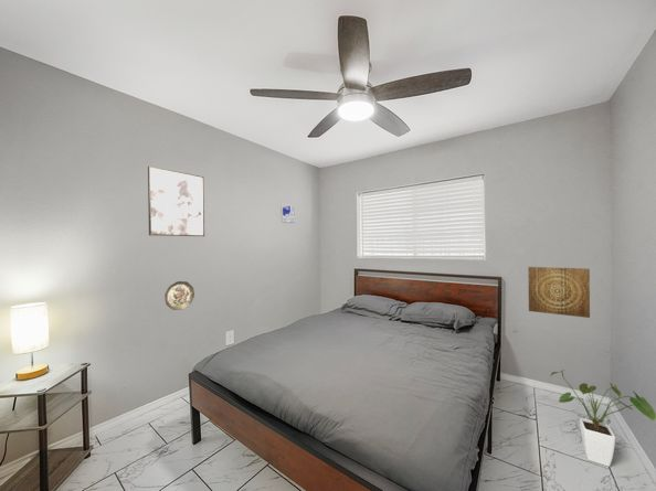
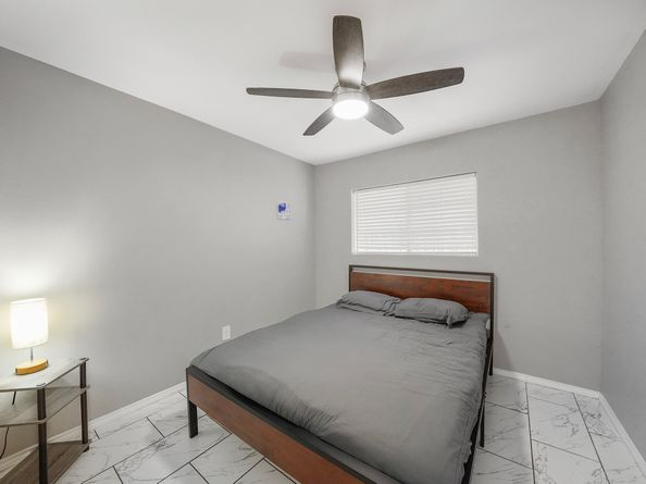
- wall art [527,266,591,319]
- wall art [147,166,205,237]
- house plant [550,369,656,468]
- decorative plate [163,280,195,311]
